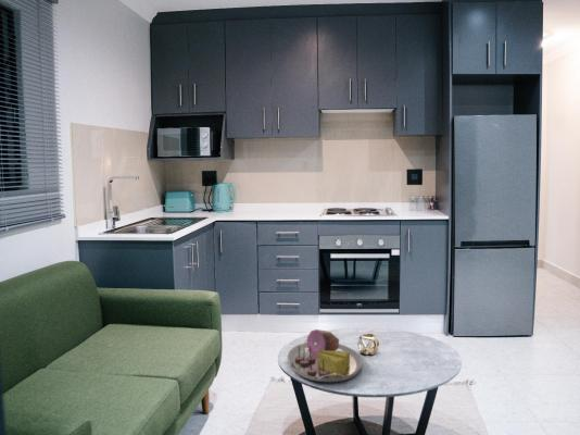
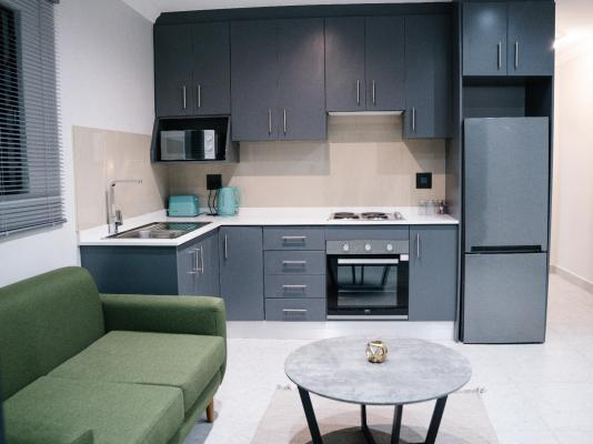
- serving tray [287,328,363,383]
